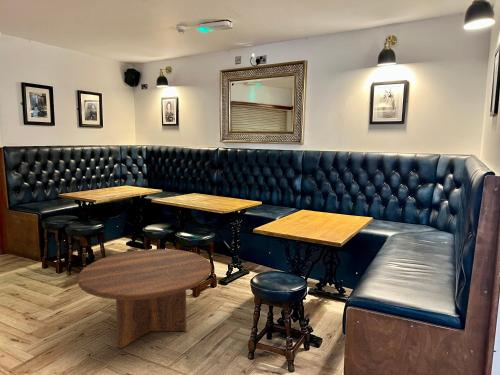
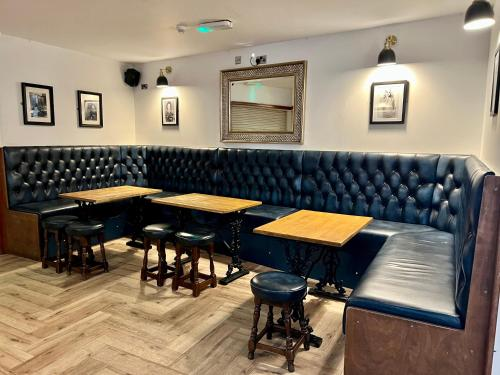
- coffee table [77,248,212,349]
